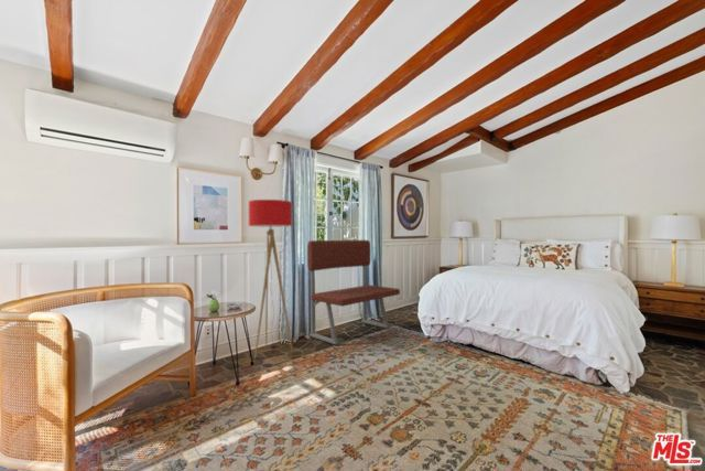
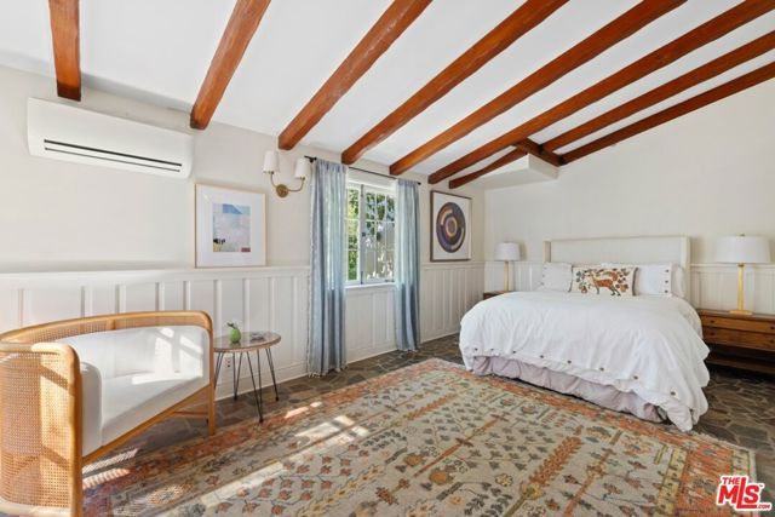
- bench [306,239,401,346]
- floor lamp [248,199,294,360]
